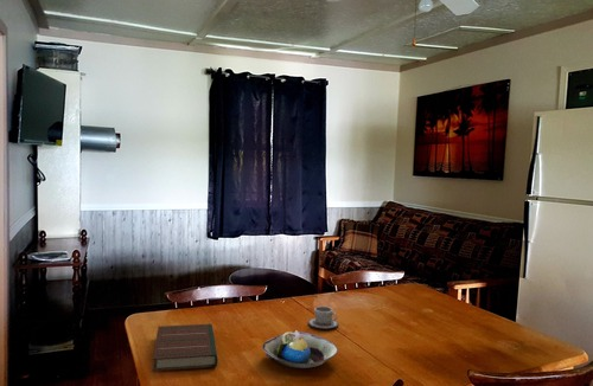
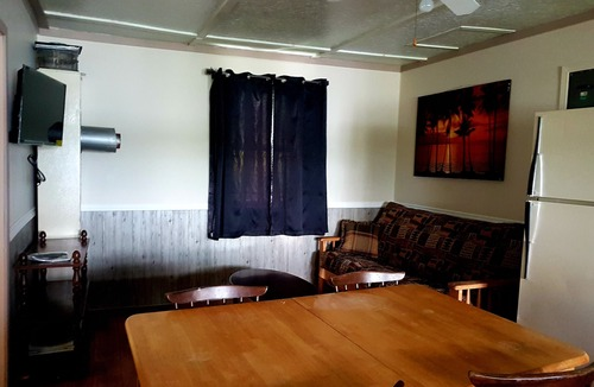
- cup [306,305,339,330]
- book [152,323,219,373]
- decorative bowl [261,329,339,369]
